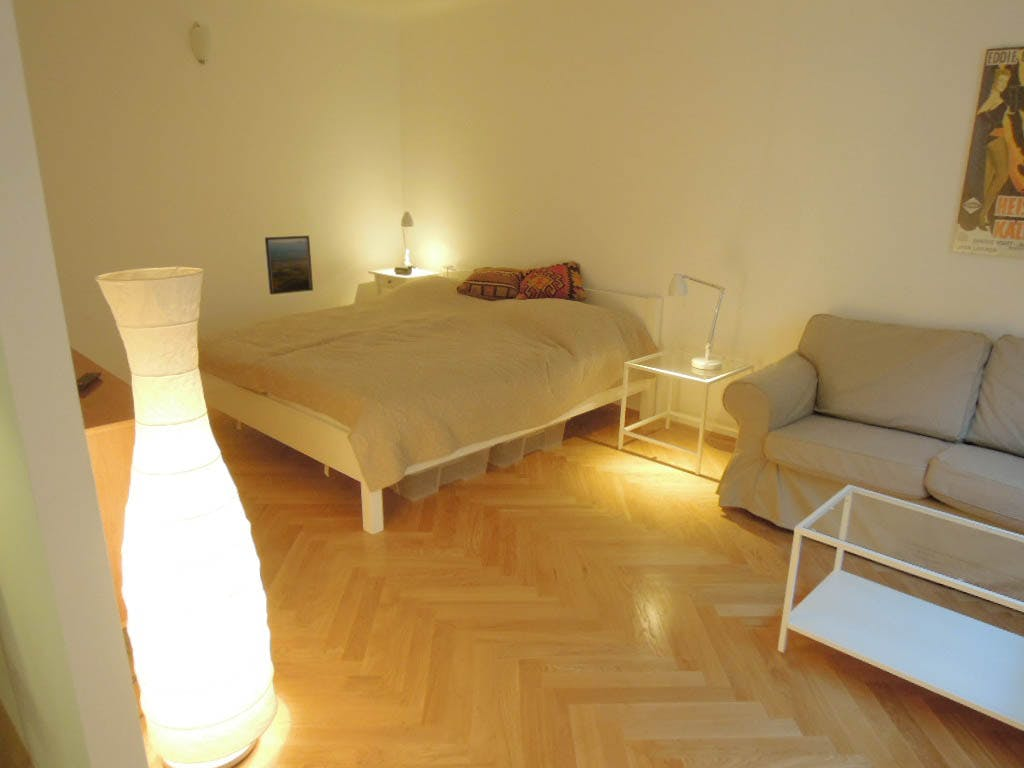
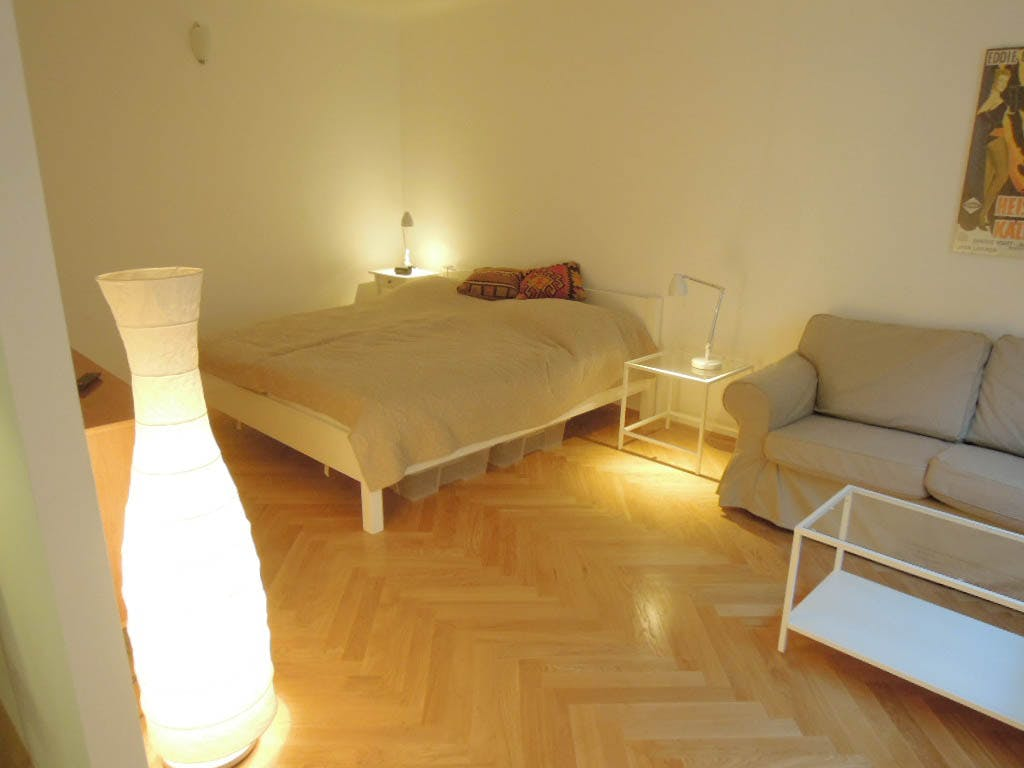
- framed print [264,235,314,296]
